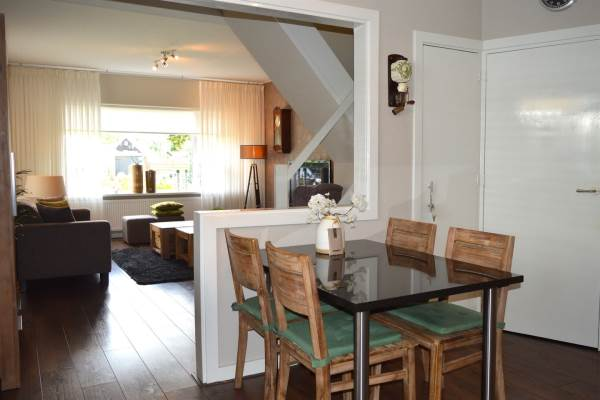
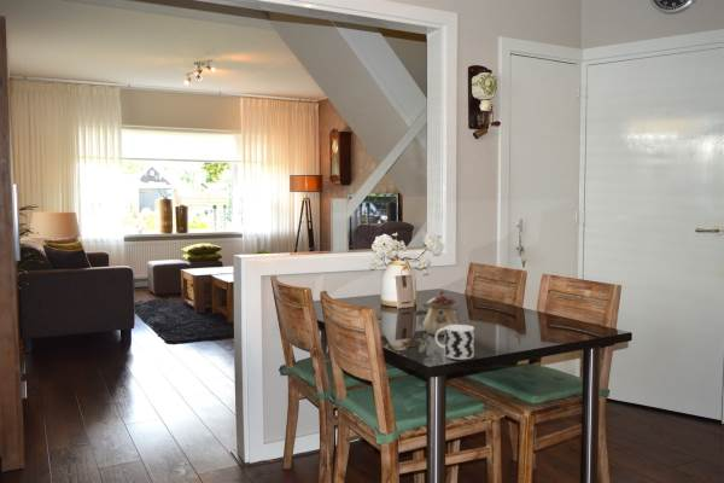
+ cup [434,324,475,361]
+ teapot [422,290,460,337]
